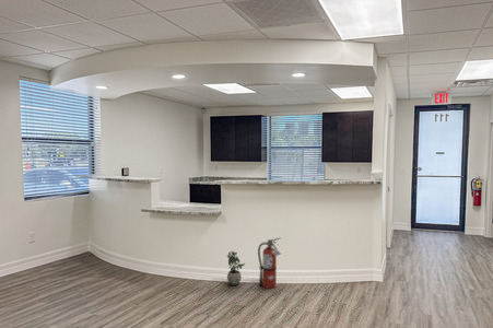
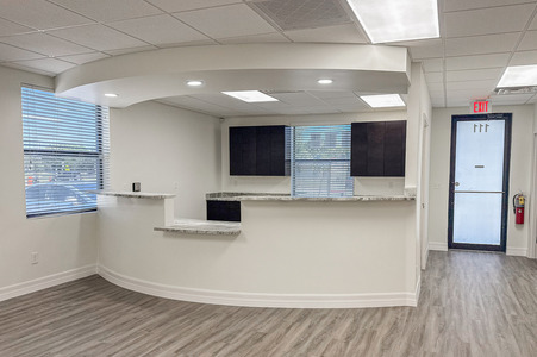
- fire extinguisher [257,236,282,290]
- potted plant [226,249,246,286]
